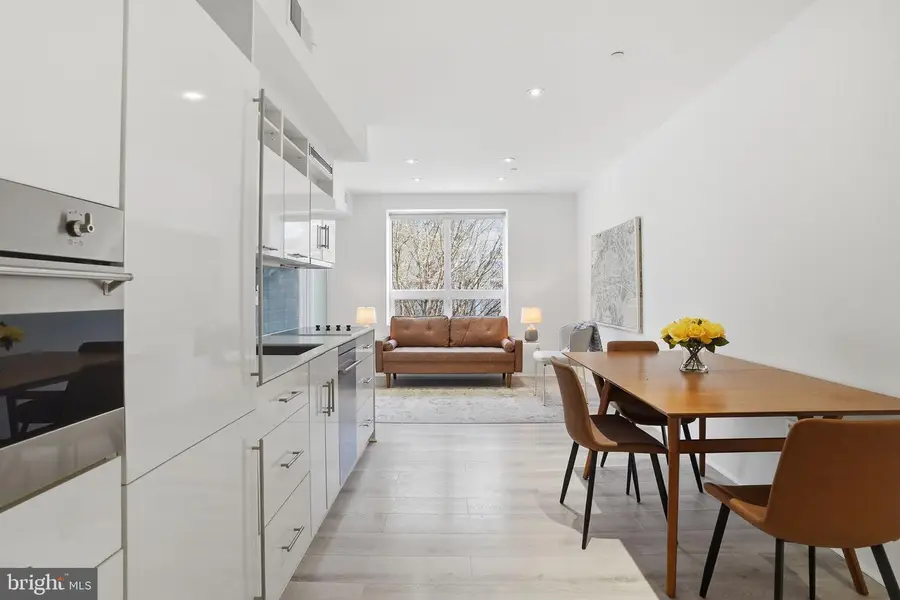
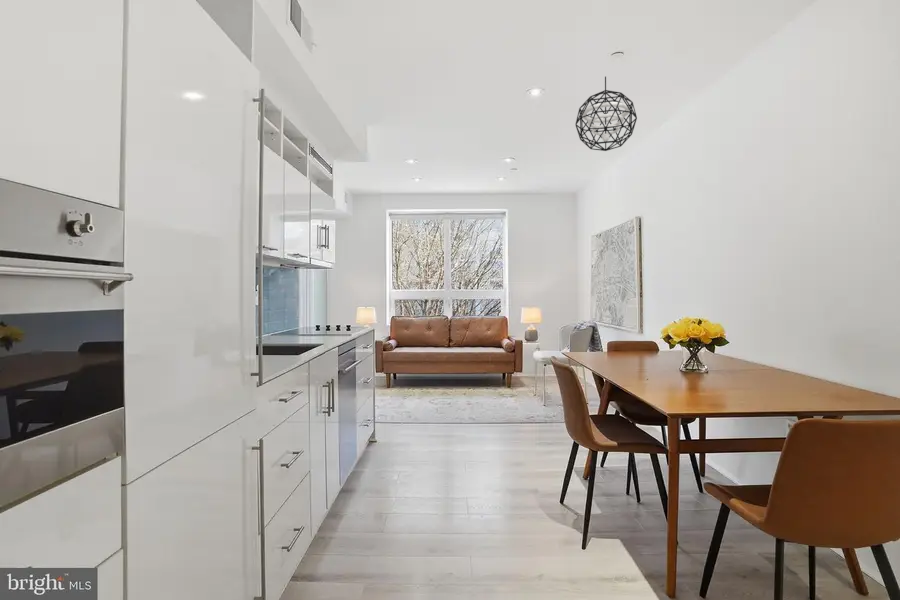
+ pendant light [574,75,638,152]
